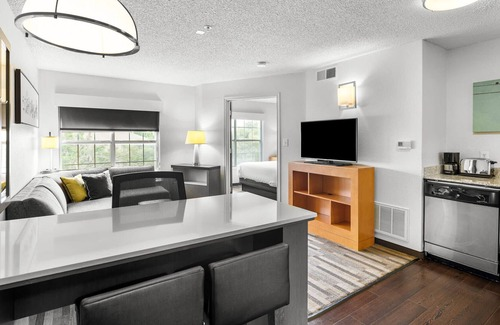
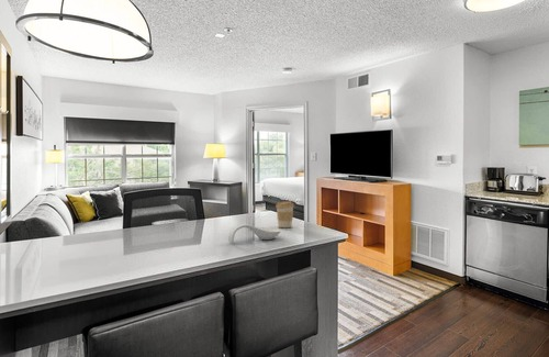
+ coffee cup [274,200,295,228]
+ spoon rest [227,223,281,244]
